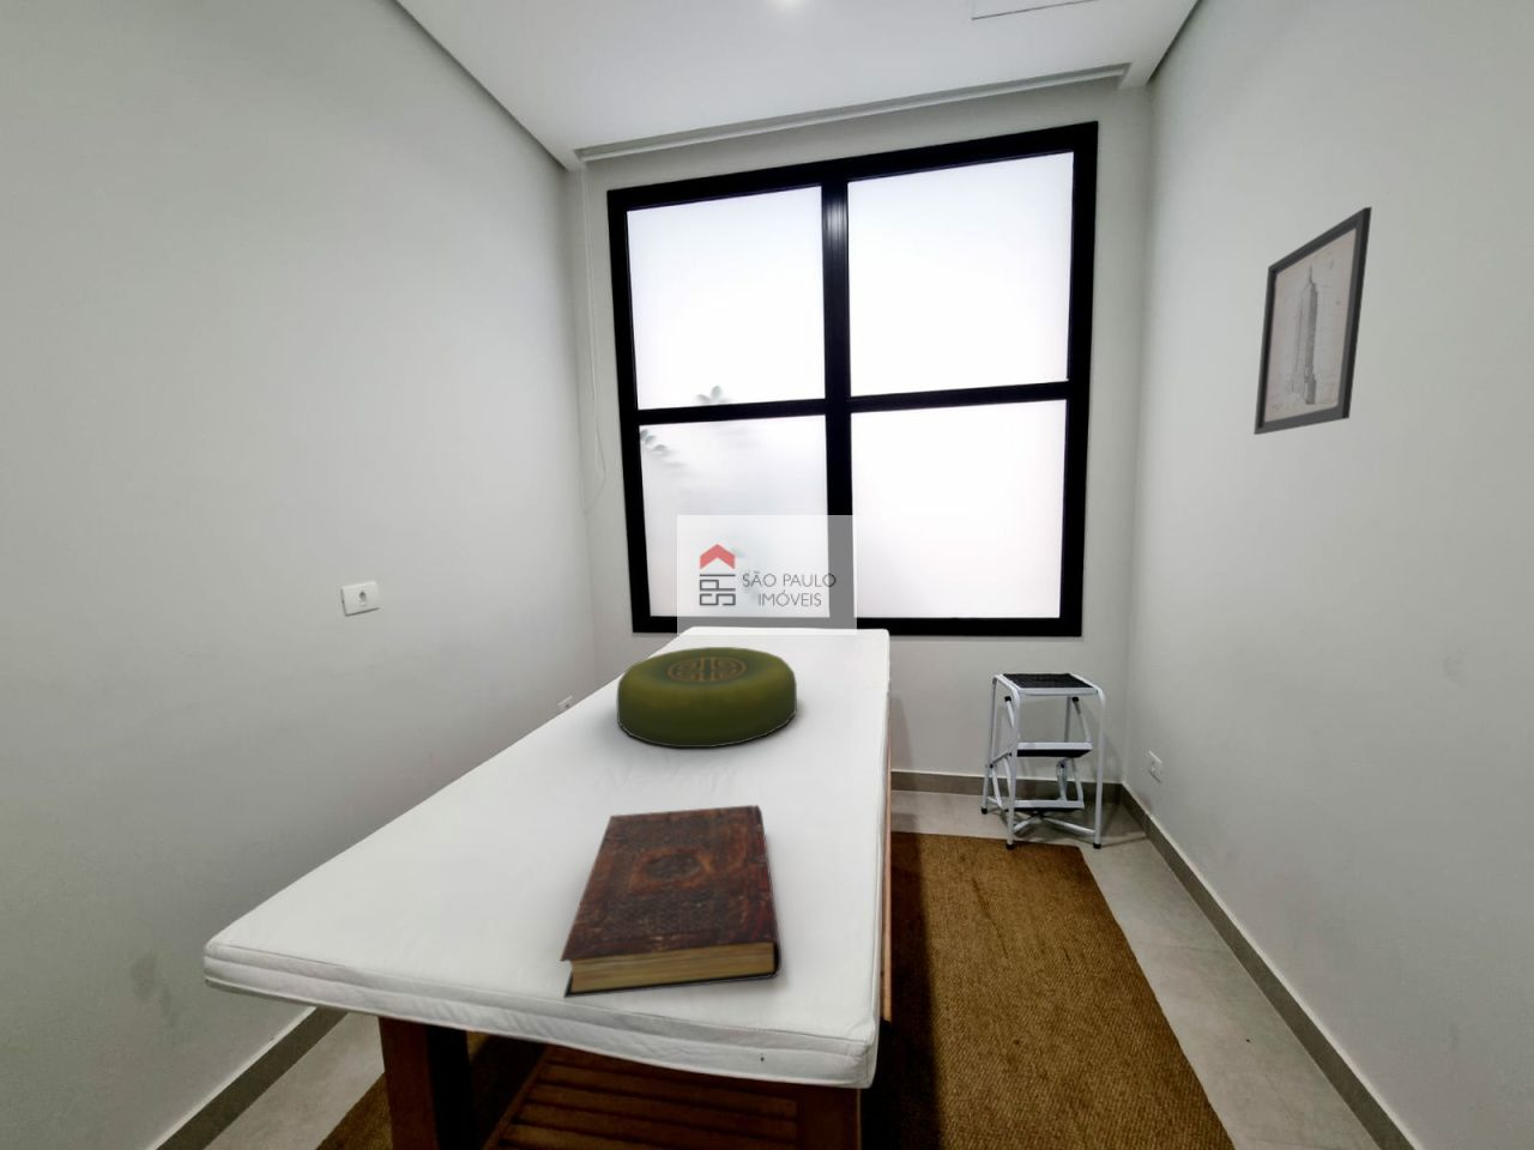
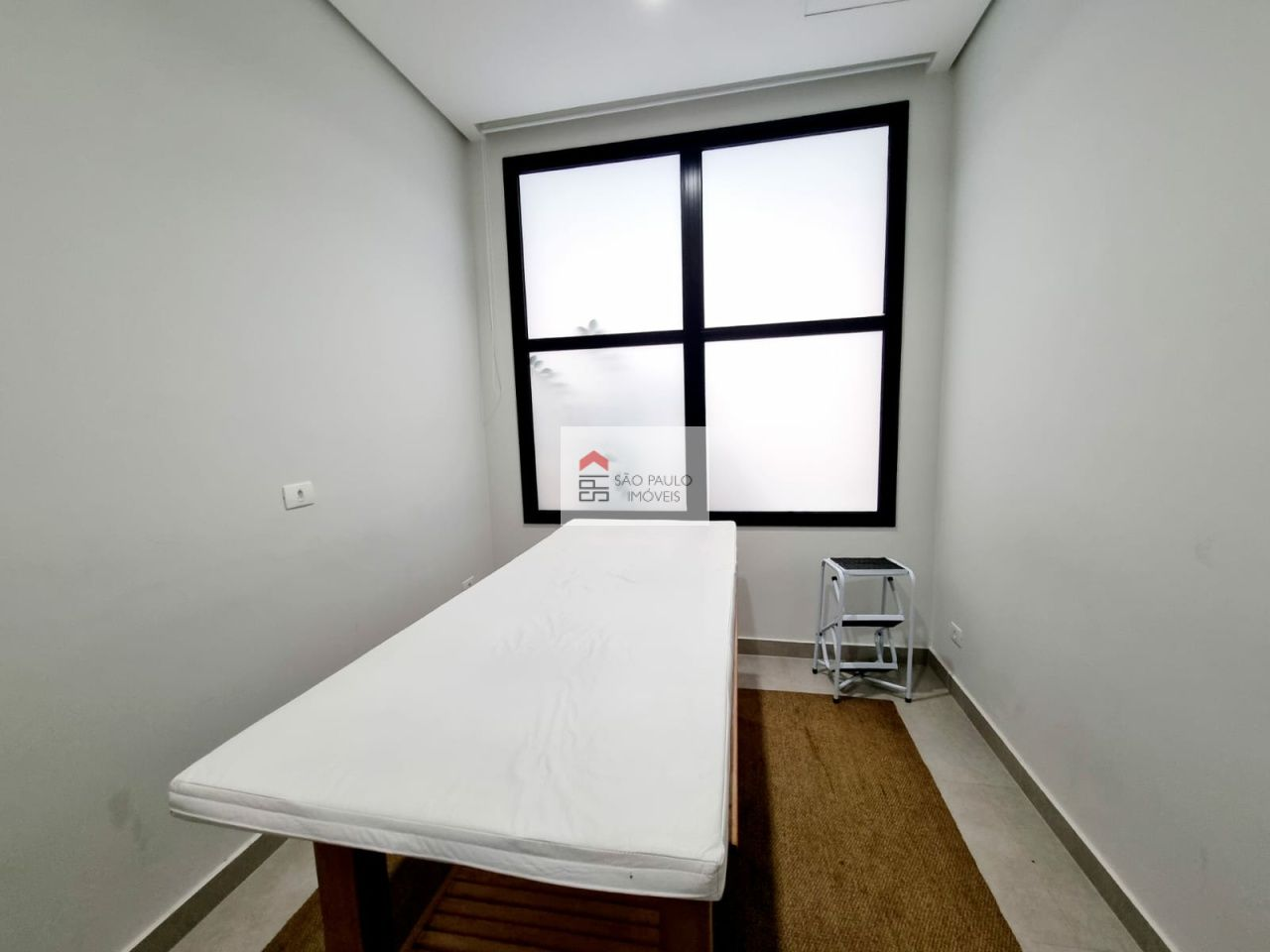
- book [559,803,783,999]
- wall art [1253,207,1373,436]
- cushion [616,646,798,749]
